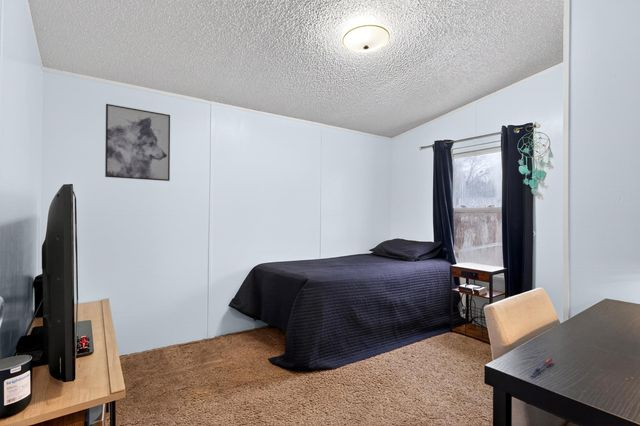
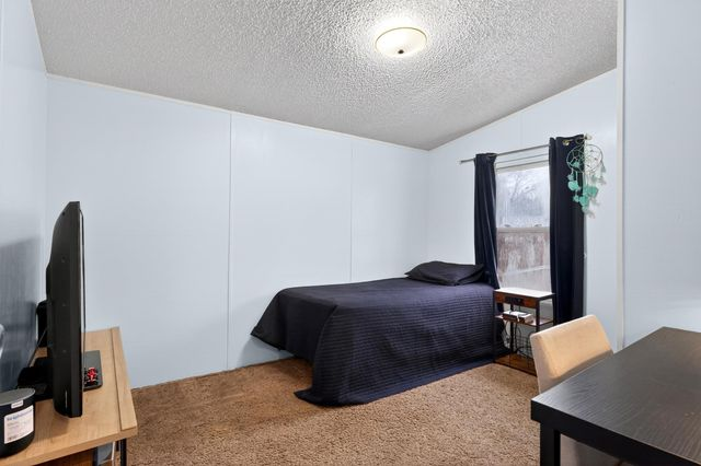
- pen [529,357,554,377]
- wall art [104,103,171,182]
